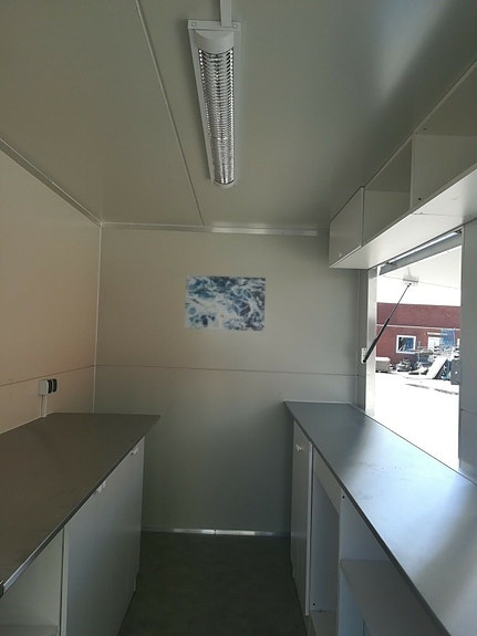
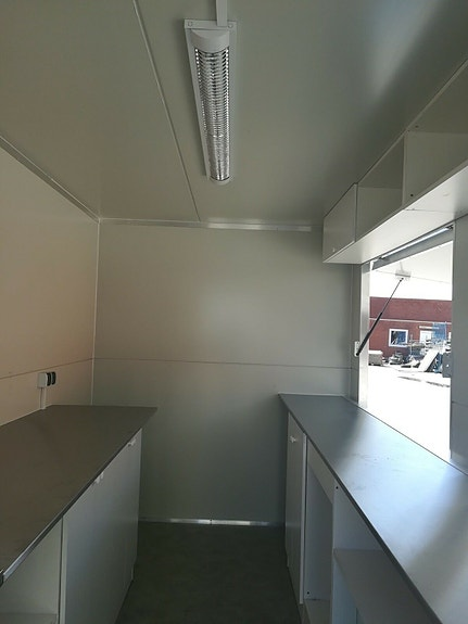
- wall art [184,274,267,332]
